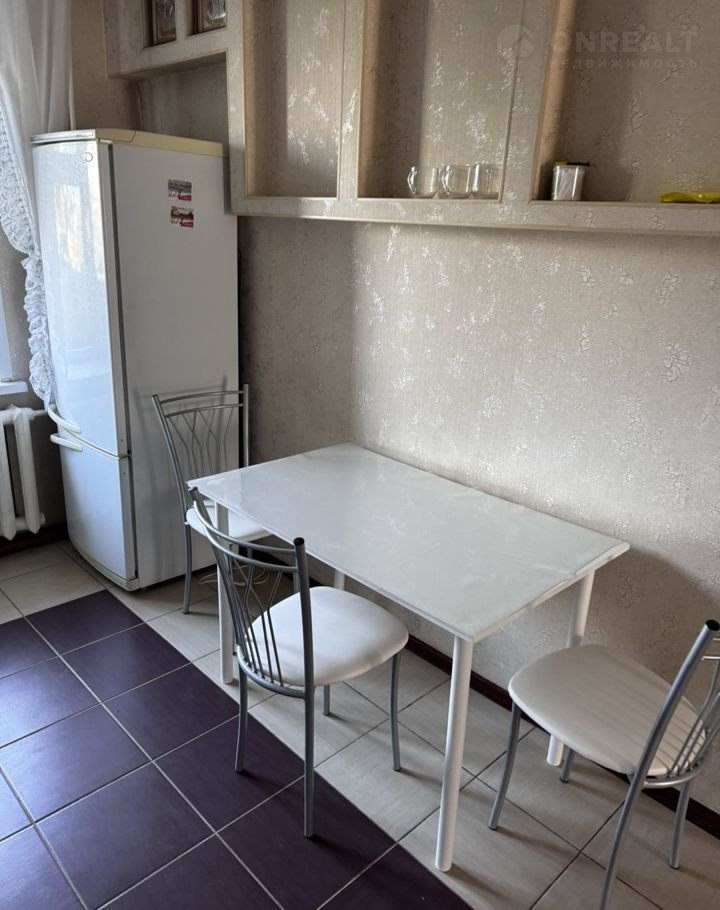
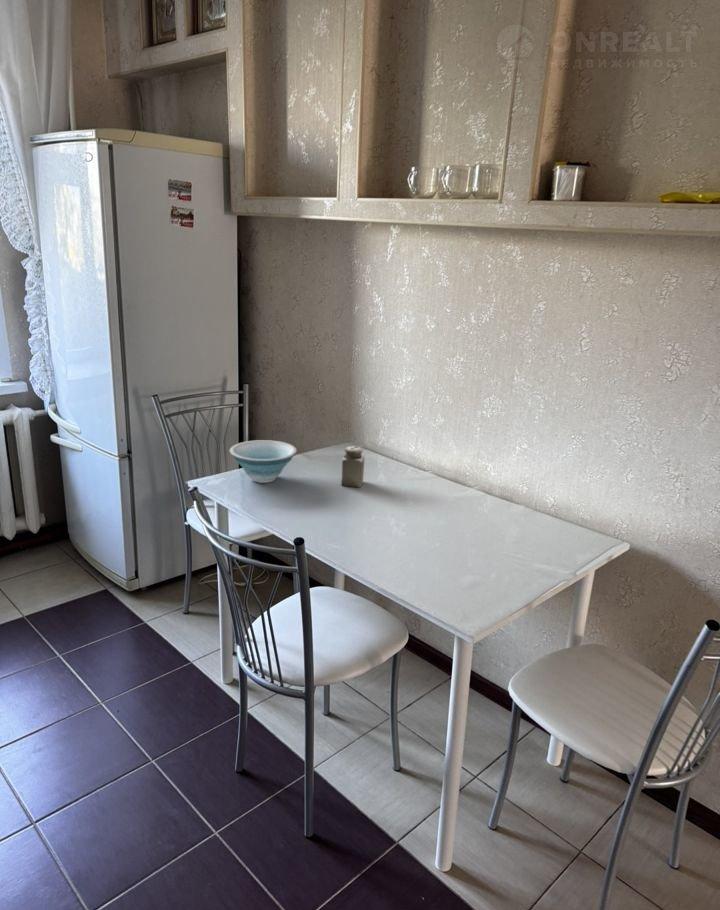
+ bowl [229,439,298,484]
+ salt shaker [341,445,365,488]
